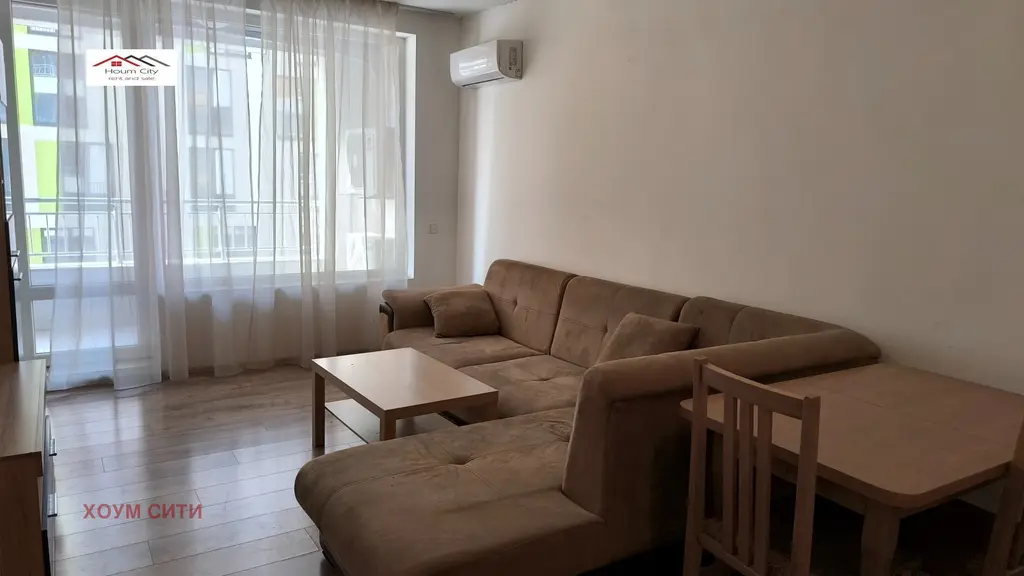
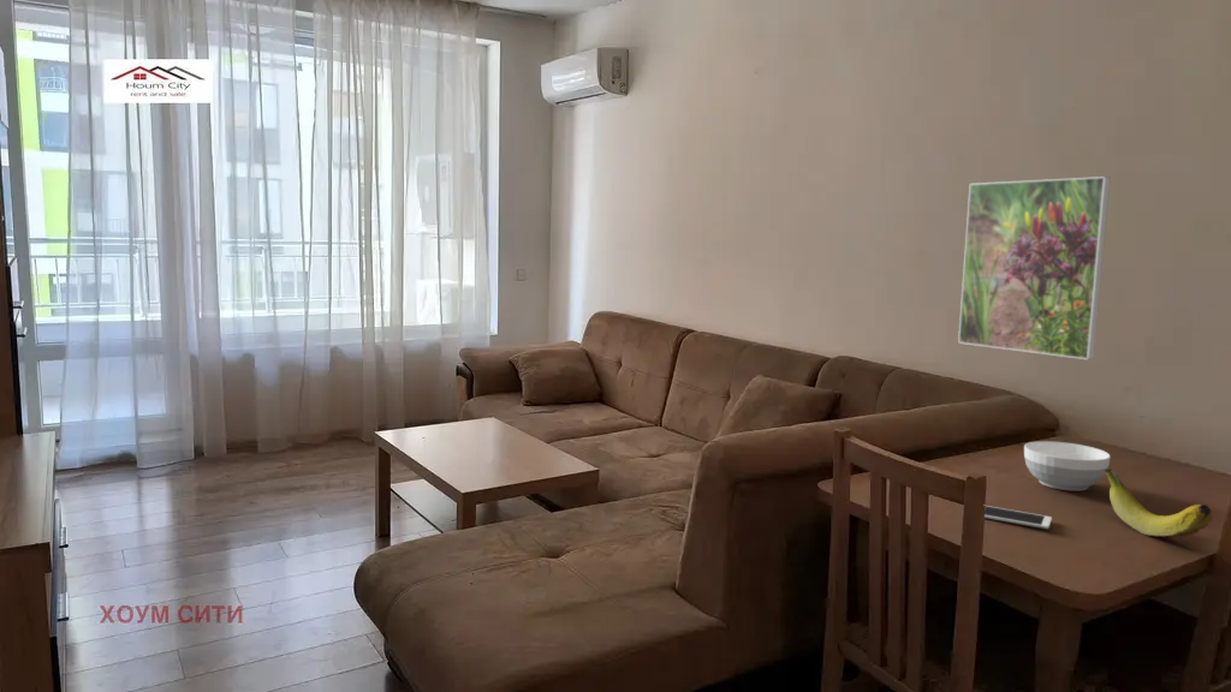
+ bowl [1023,440,1112,493]
+ cell phone [983,505,1053,530]
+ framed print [957,175,1111,360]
+ fruit [1105,467,1213,538]
